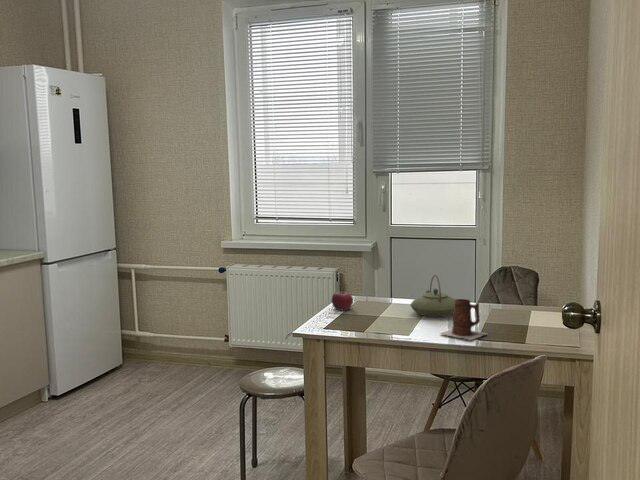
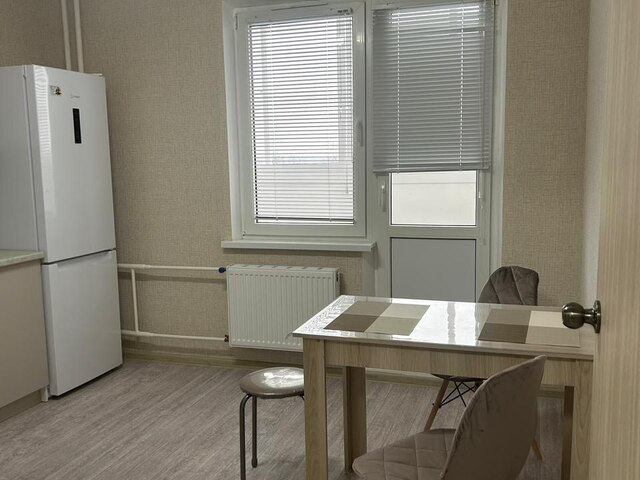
- mug [438,298,488,341]
- fruit [331,288,354,311]
- teapot [409,274,456,318]
